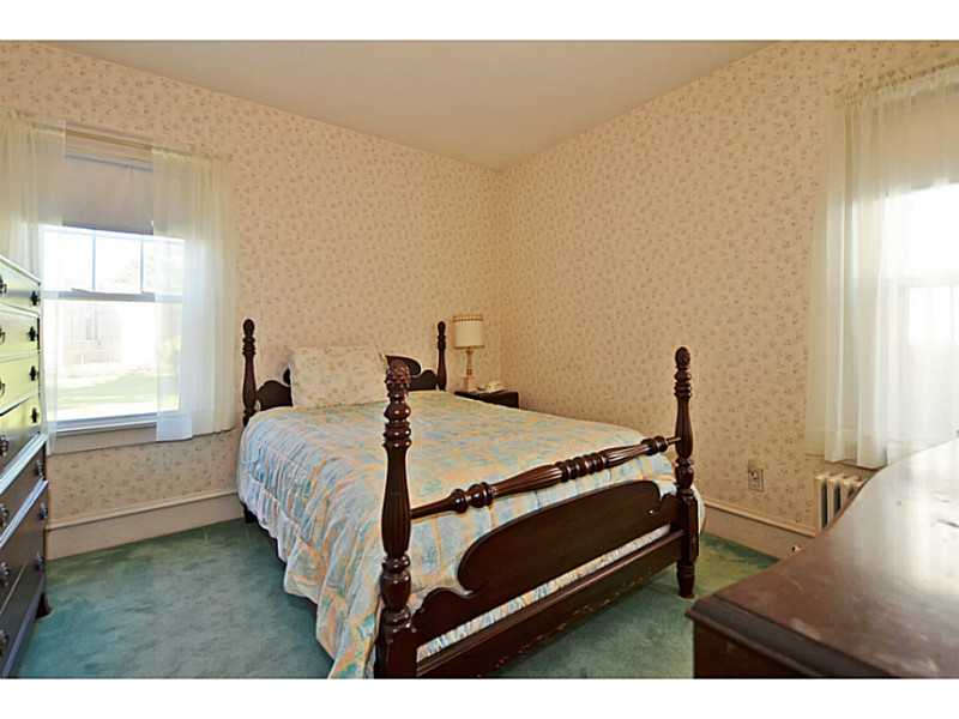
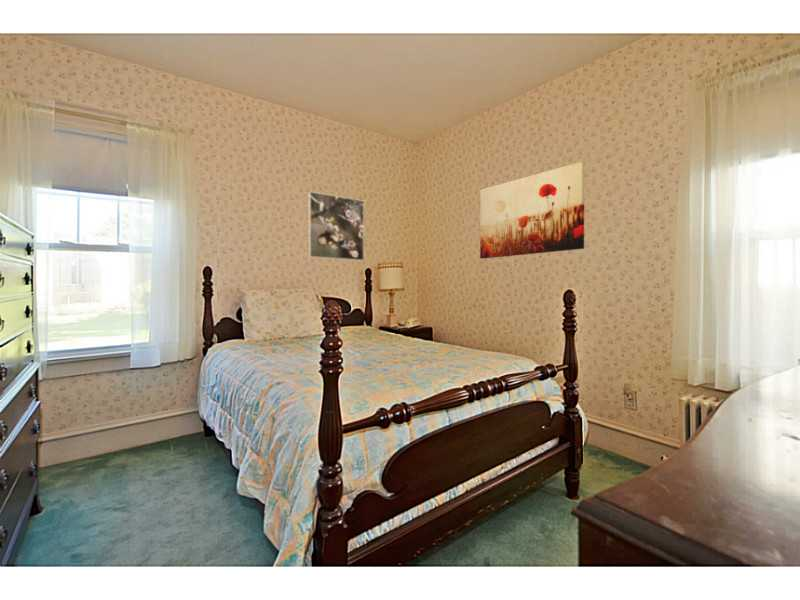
+ wall art [479,161,585,260]
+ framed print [307,191,365,262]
